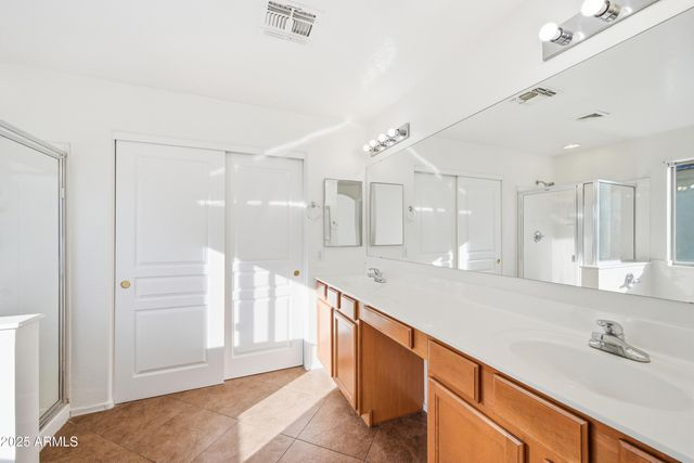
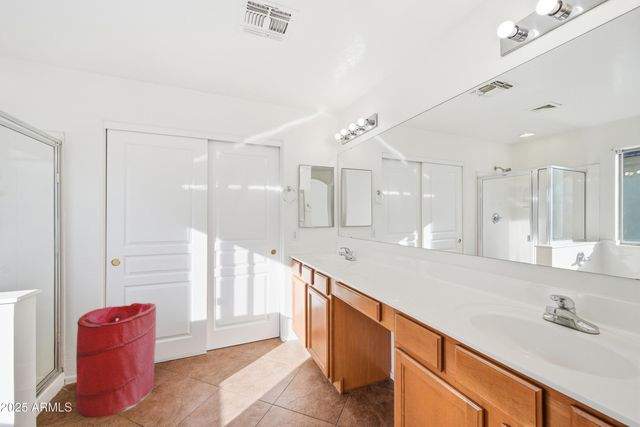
+ laundry hamper [75,302,157,419]
